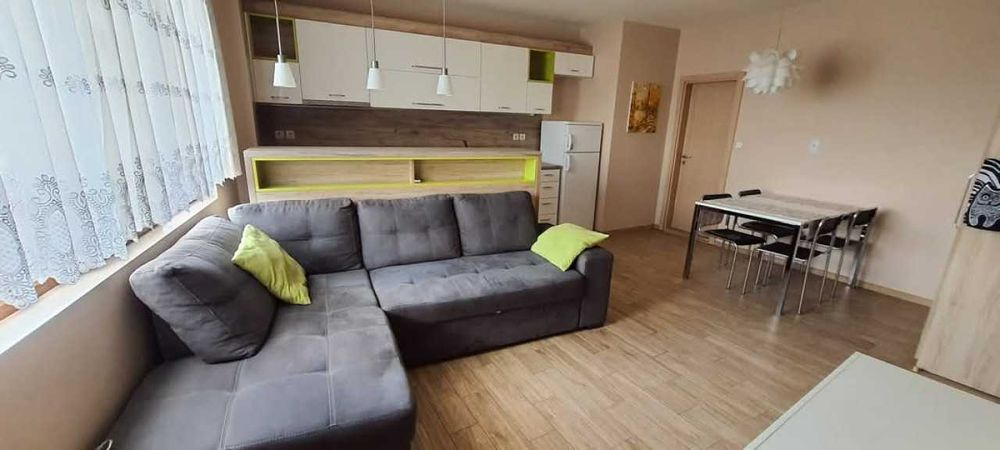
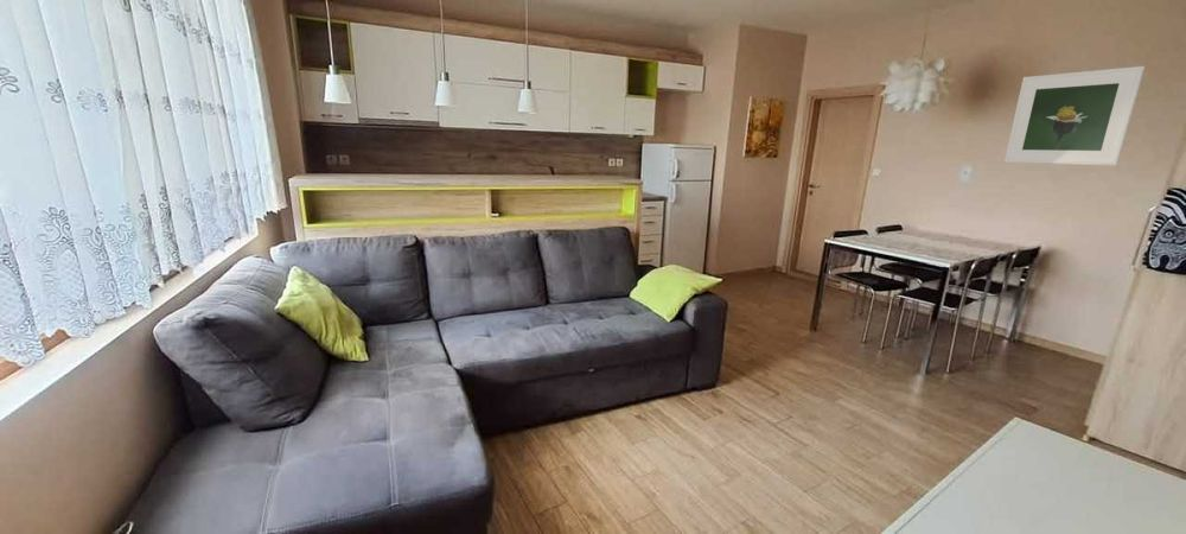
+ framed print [1003,65,1146,166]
